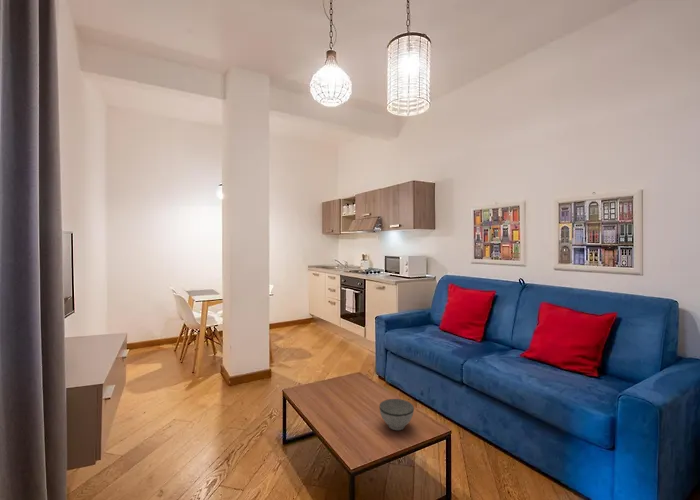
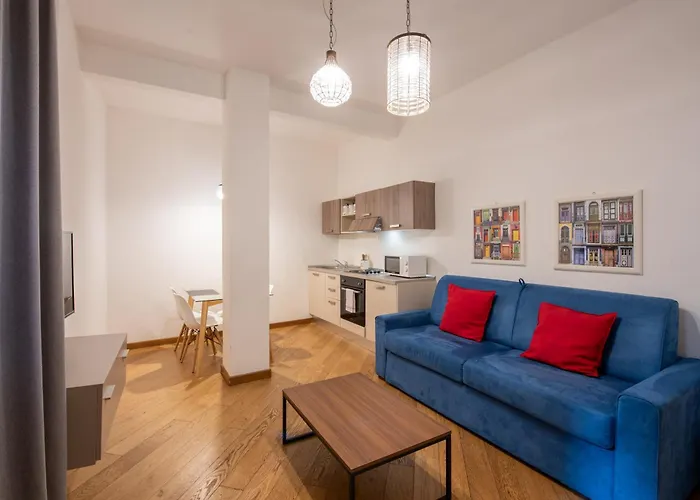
- bowl [378,398,415,431]
